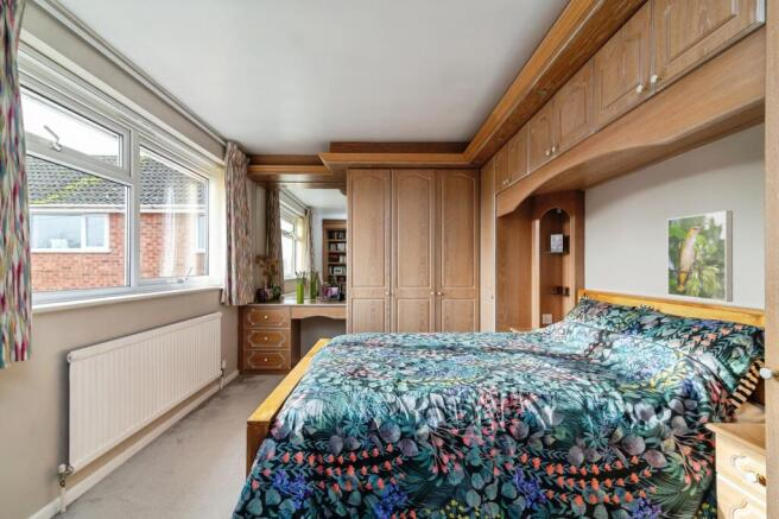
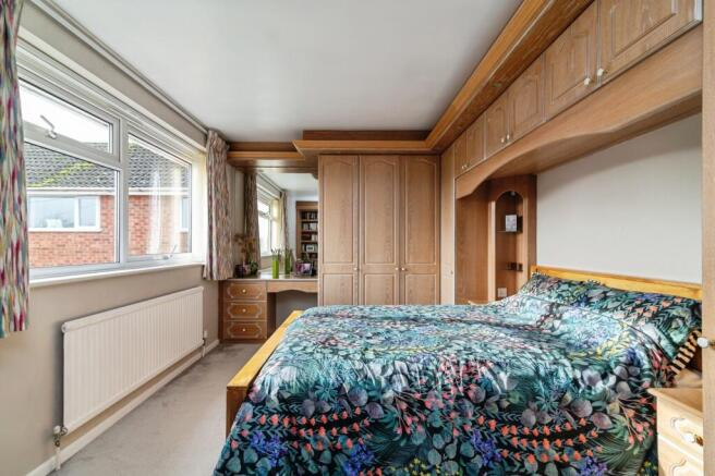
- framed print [666,210,734,303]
